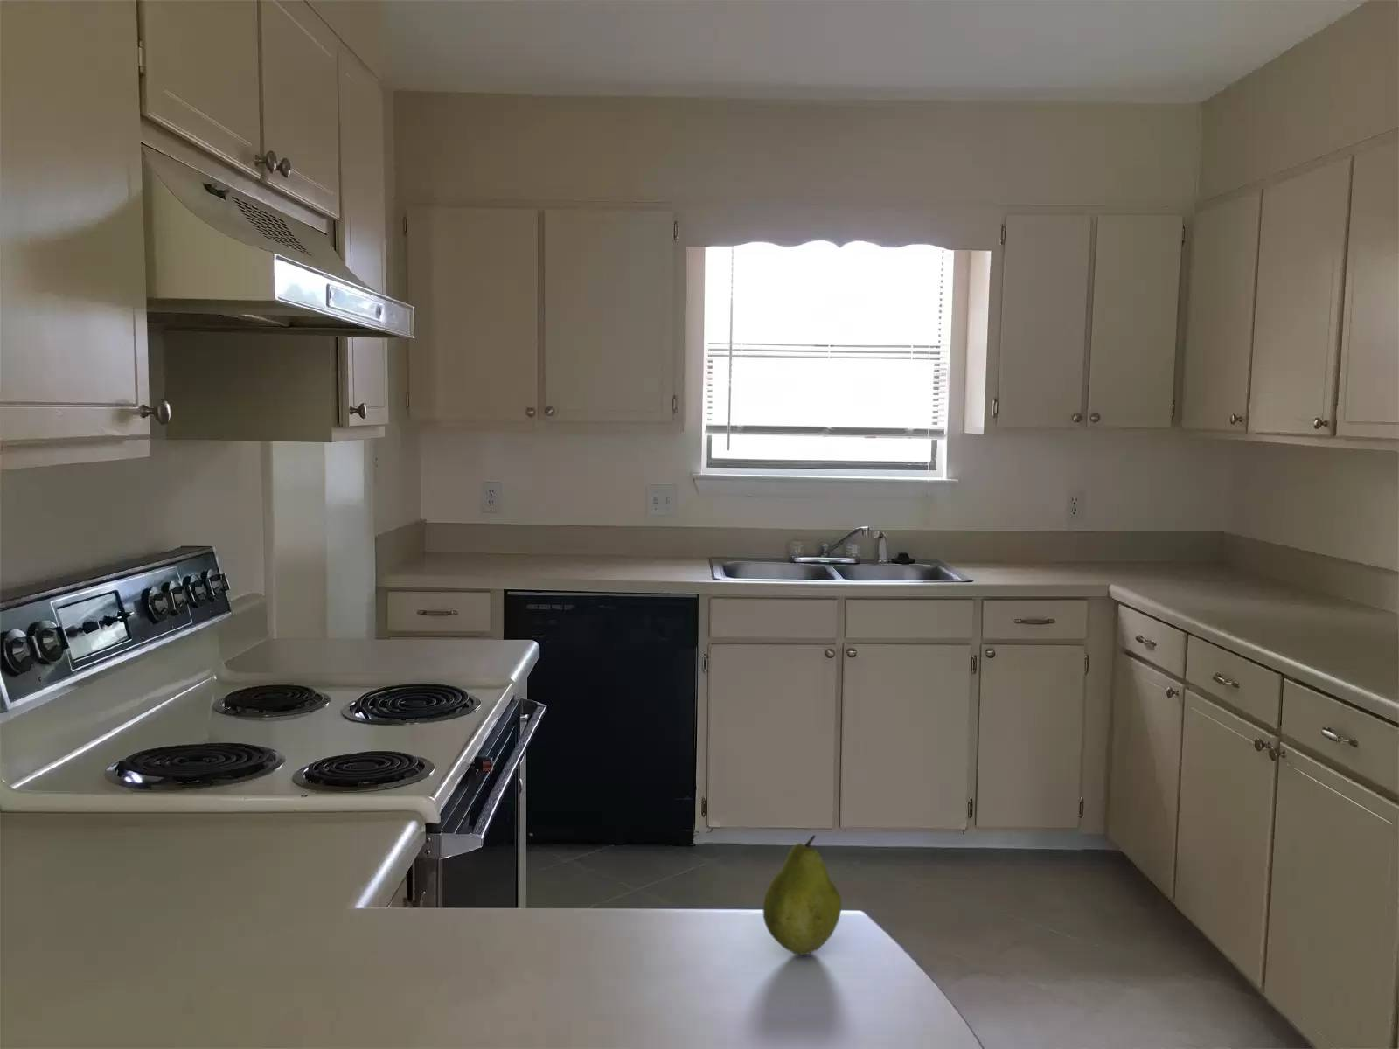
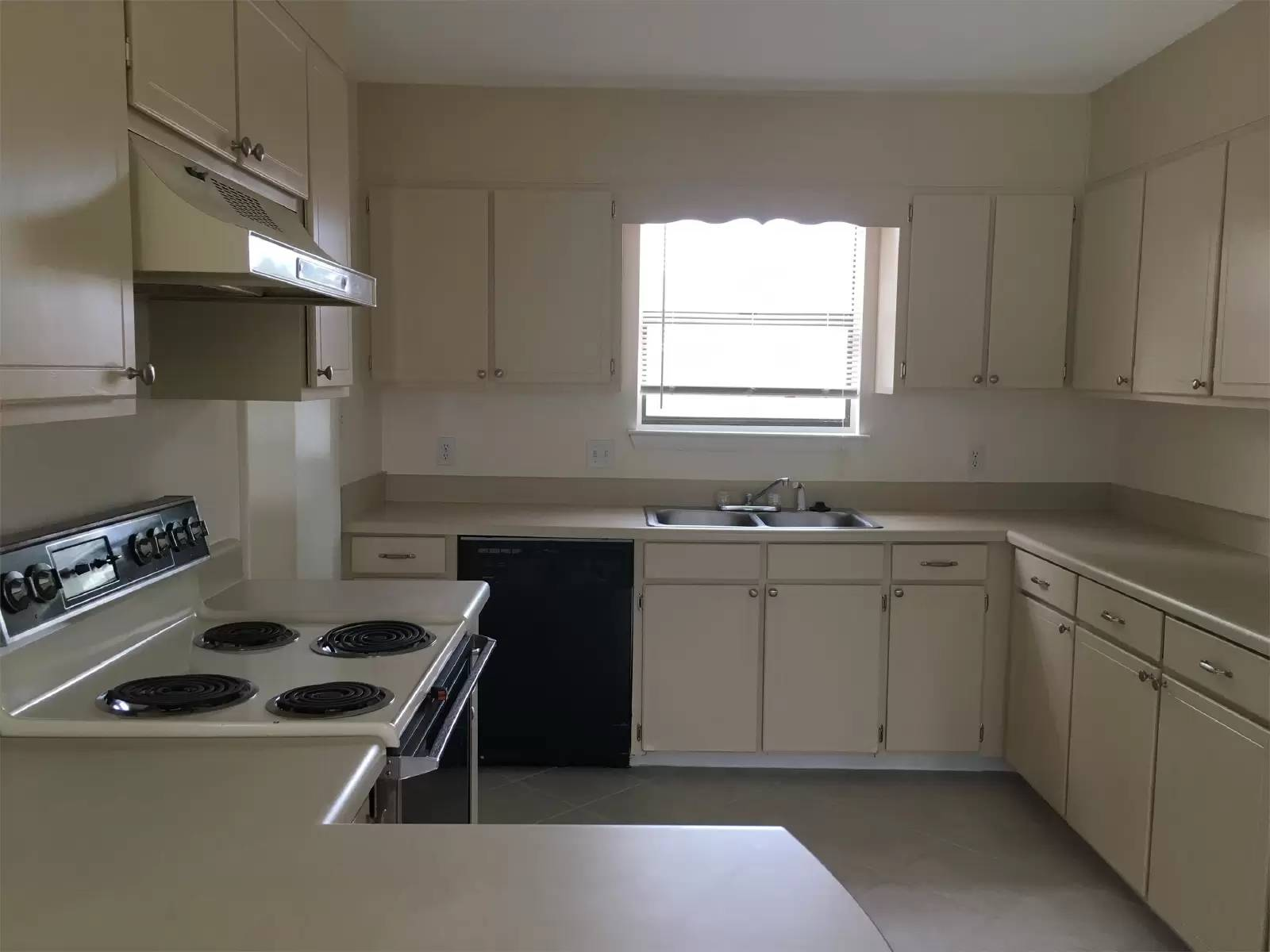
- fruit [762,834,842,955]
